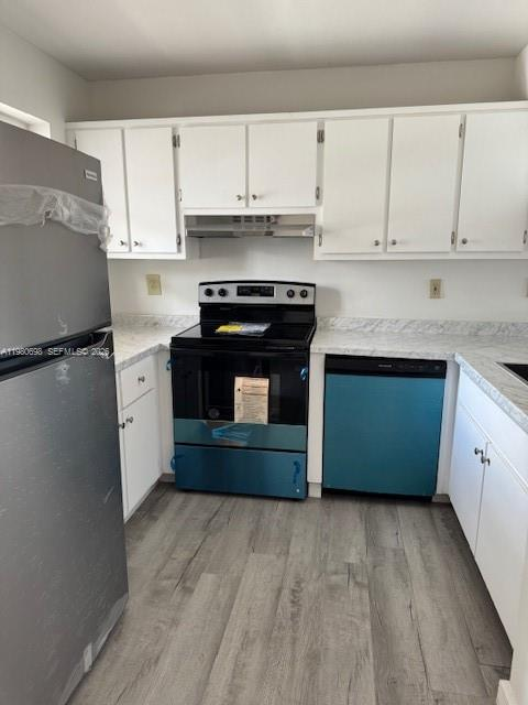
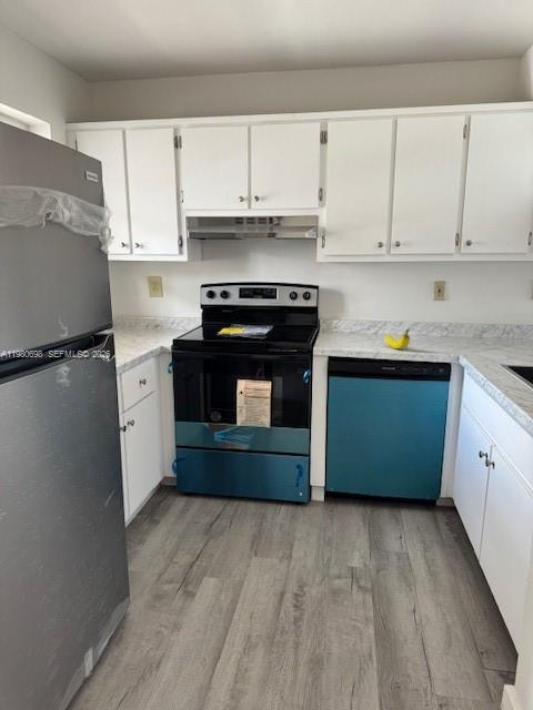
+ fruit [384,328,411,349]
